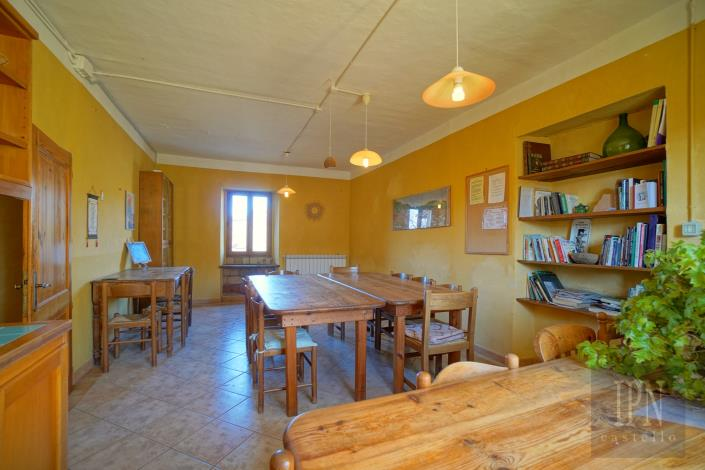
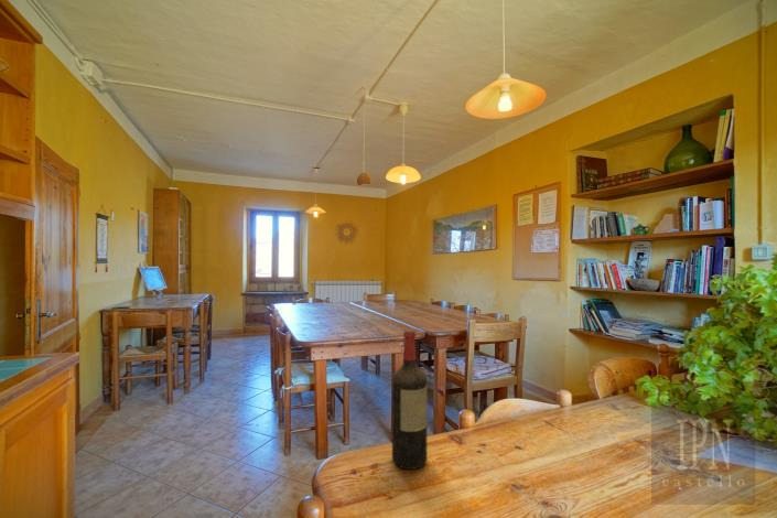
+ wine bottle [391,328,429,471]
